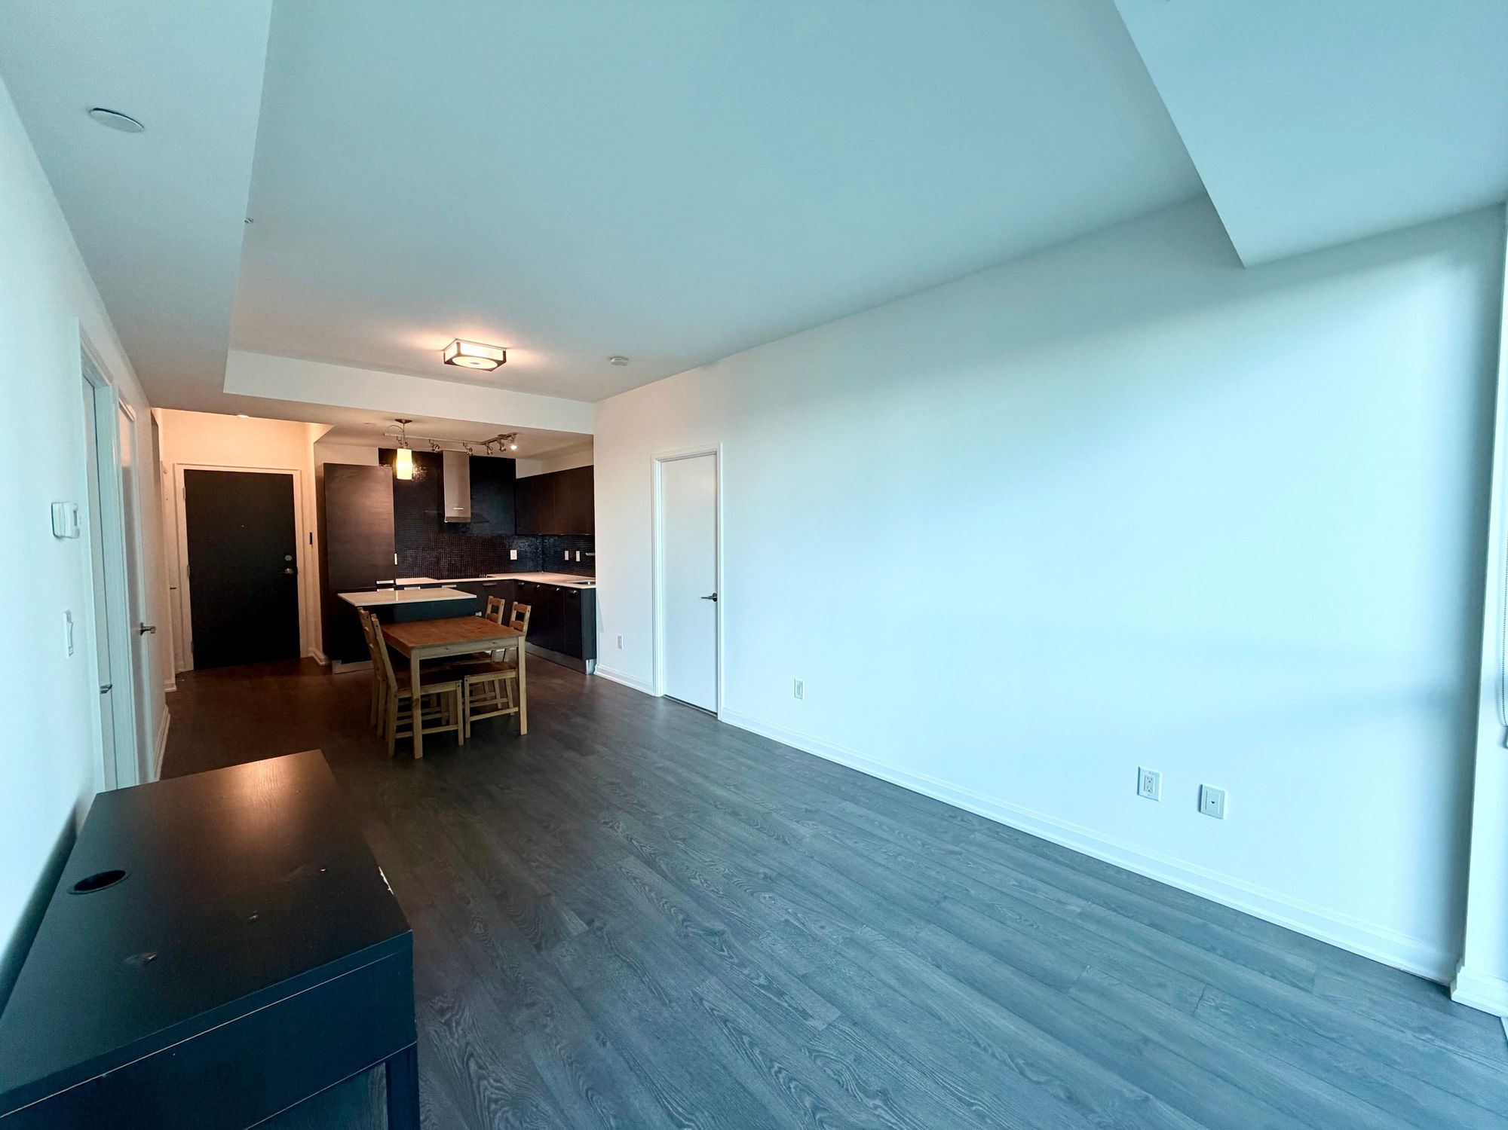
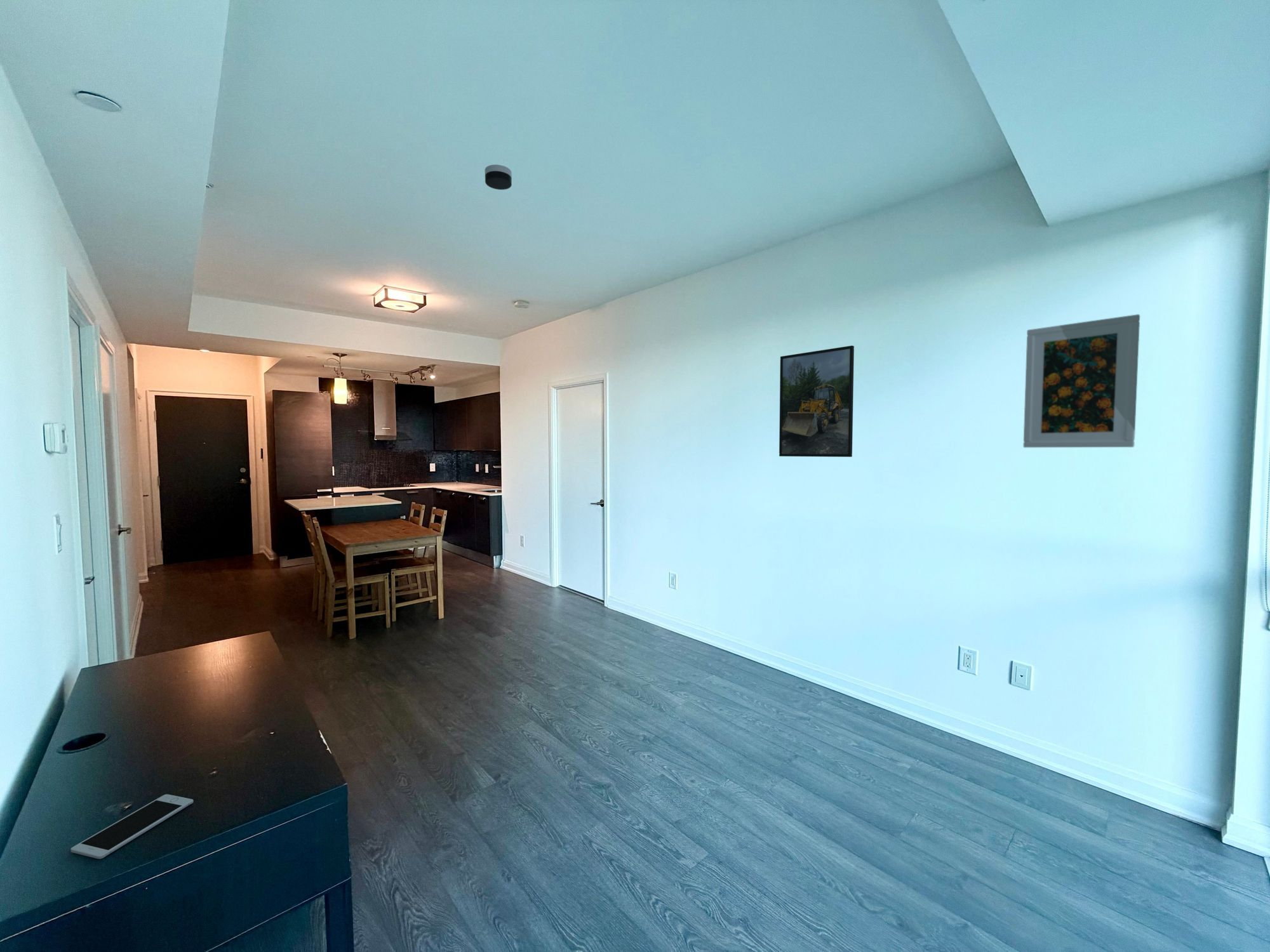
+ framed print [779,345,855,458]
+ cell phone [70,794,194,859]
+ smoke detector [485,164,512,190]
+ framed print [1022,314,1140,448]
